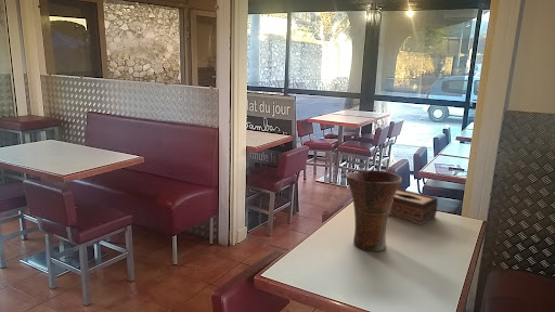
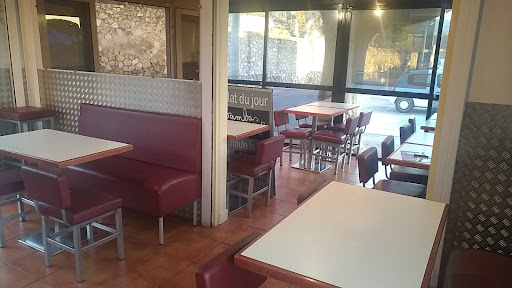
- vase [345,169,403,252]
- tissue box [389,187,439,225]
